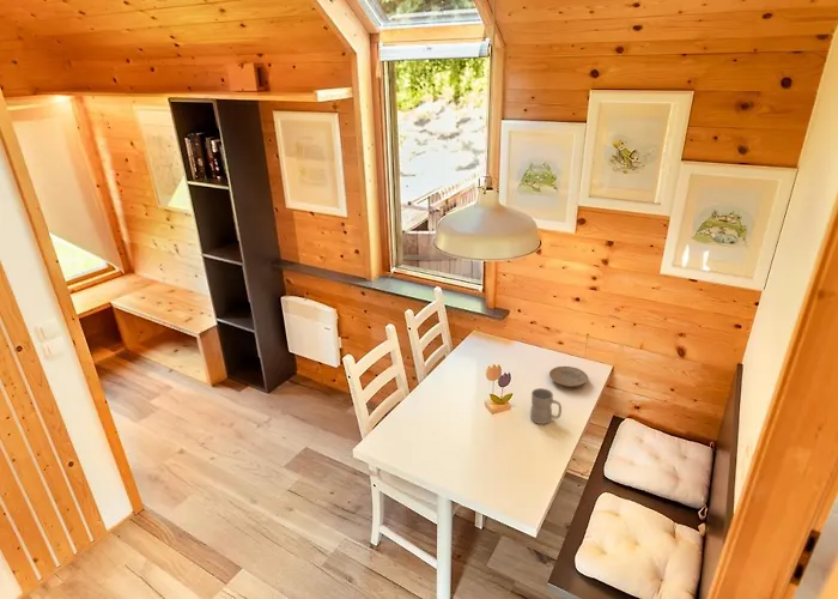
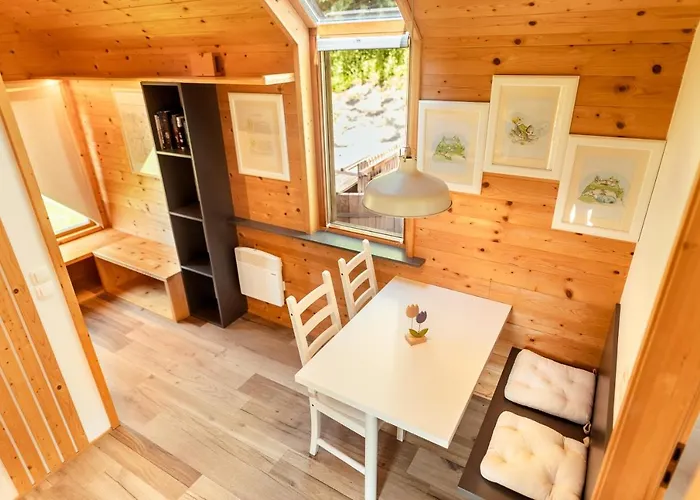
- plate [548,365,589,388]
- mug [529,387,563,425]
